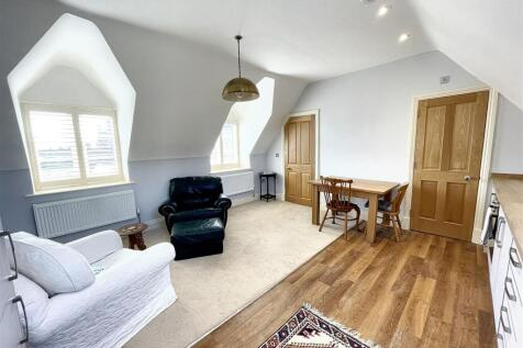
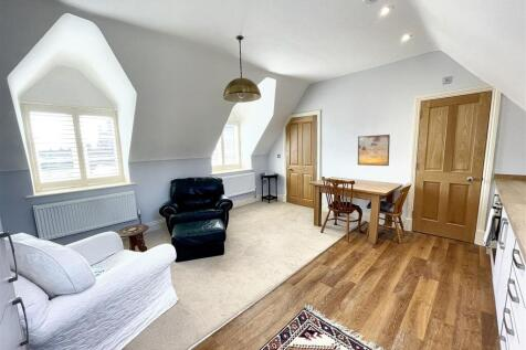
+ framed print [357,134,391,167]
